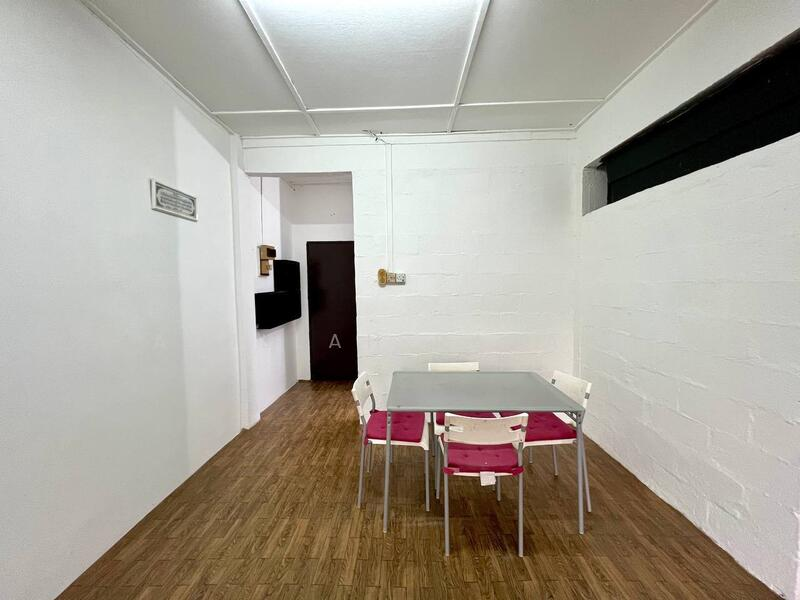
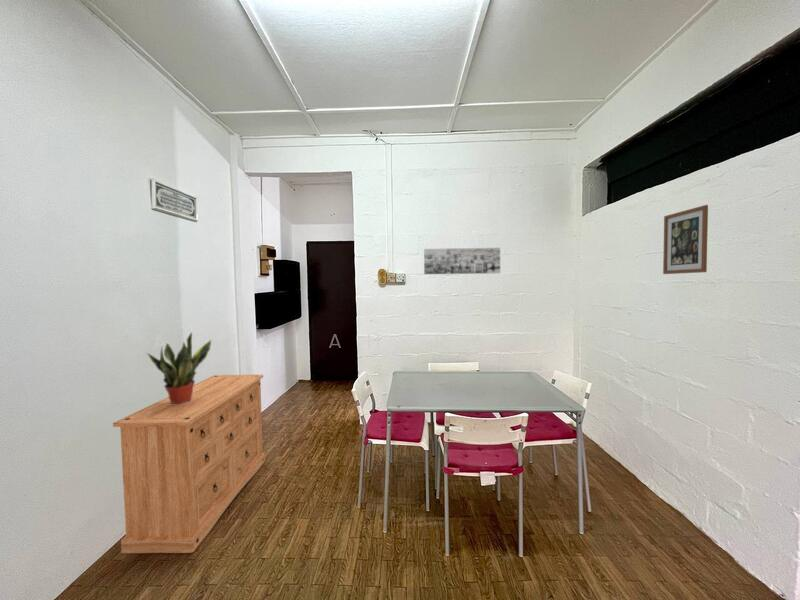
+ potted plant [145,331,212,405]
+ dresser [112,374,266,554]
+ wall art [662,204,709,275]
+ wall art [423,247,501,275]
